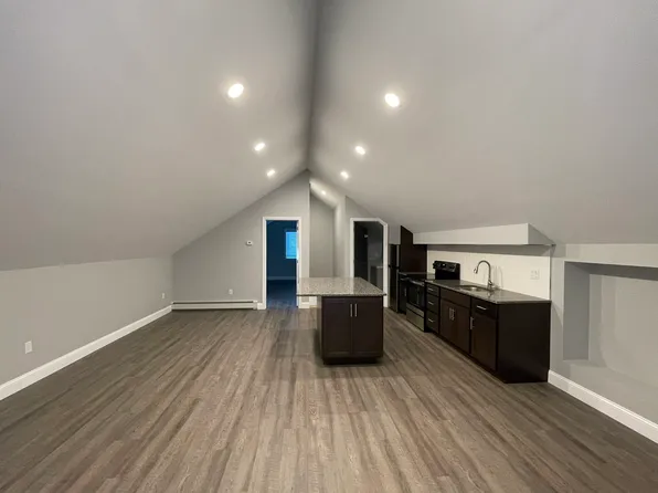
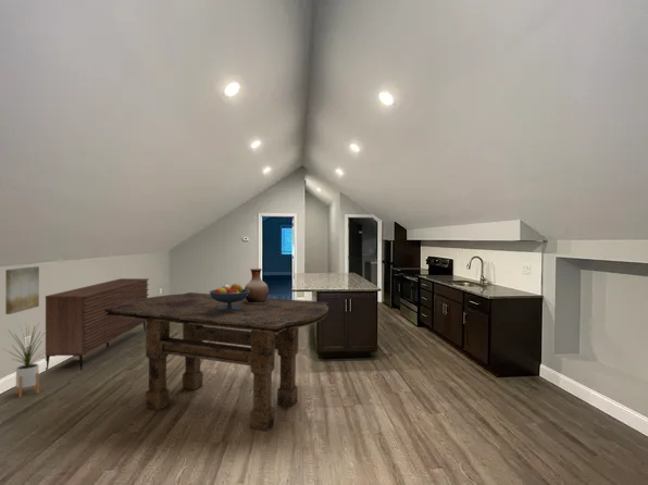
+ sideboard [45,277,150,372]
+ vase [244,268,270,302]
+ dining table [104,291,329,433]
+ wall art [4,265,40,315]
+ fruit bowl [209,283,249,311]
+ house plant [3,321,47,399]
